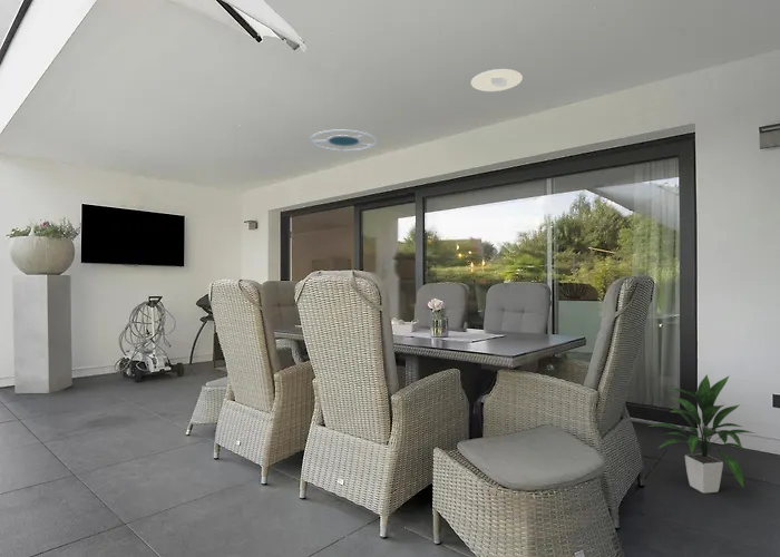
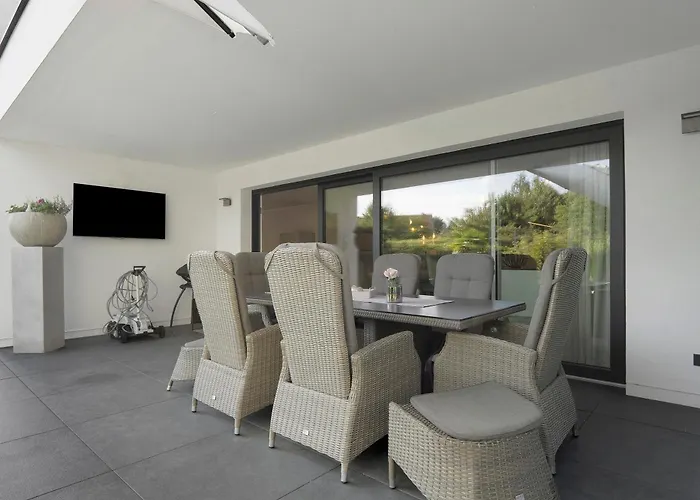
- indoor plant [647,373,757,495]
- ceiling lamp [309,129,379,152]
- recessed light [470,68,524,92]
